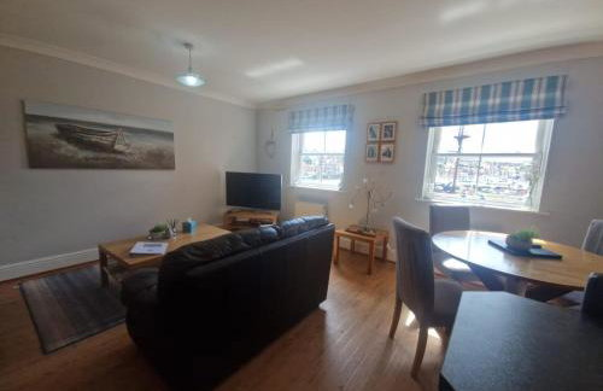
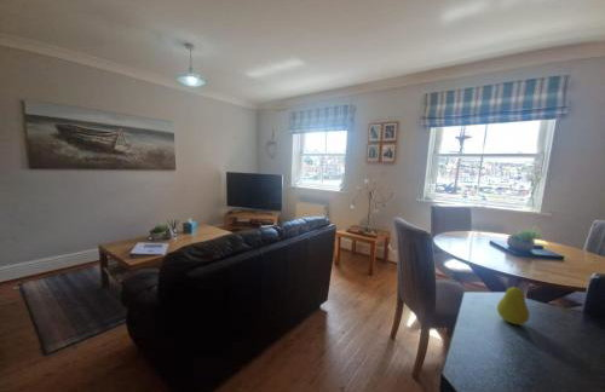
+ fruit [496,281,531,325]
